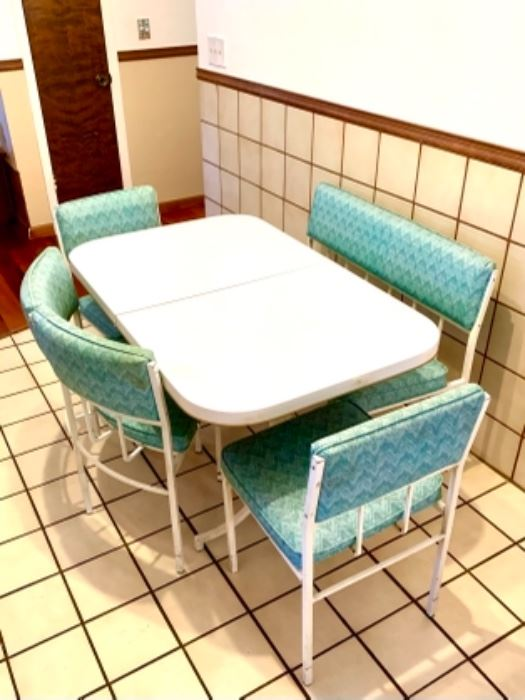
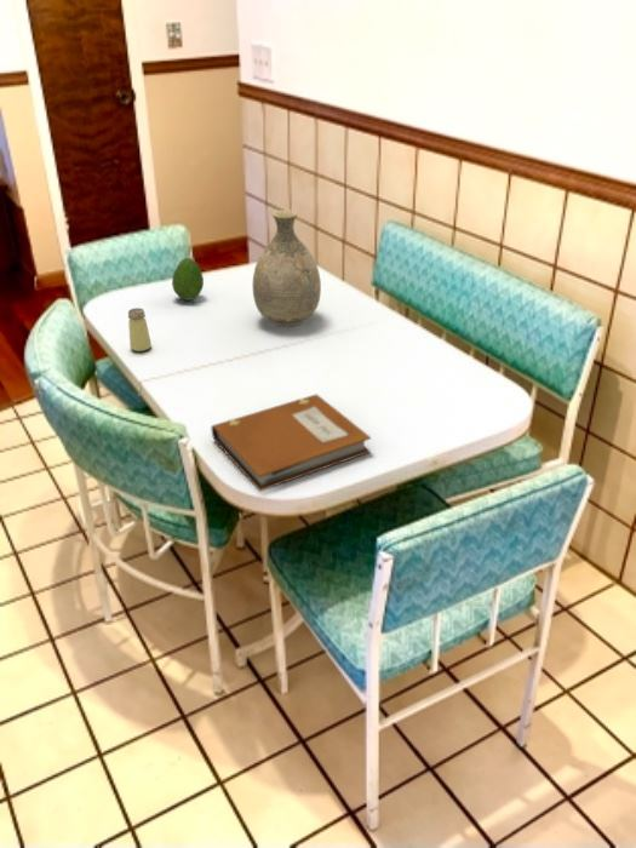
+ saltshaker [127,306,153,353]
+ fruit [171,257,205,302]
+ vase [252,208,322,327]
+ notebook [210,394,372,493]
